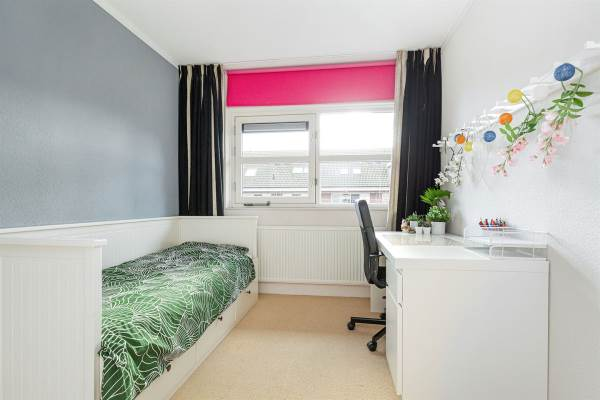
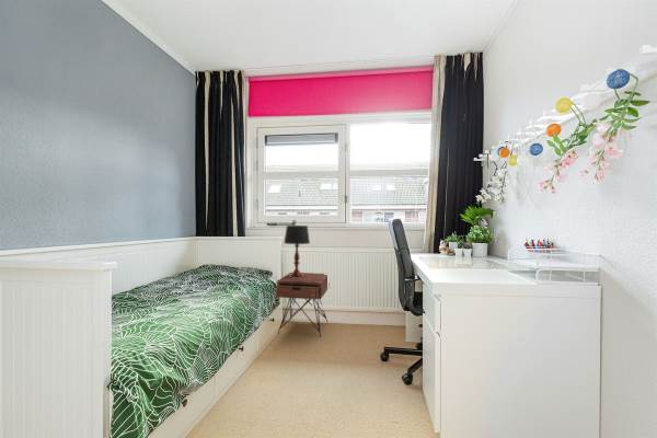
+ nightstand [275,272,328,338]
+ table lamp [283,224,311,278]
